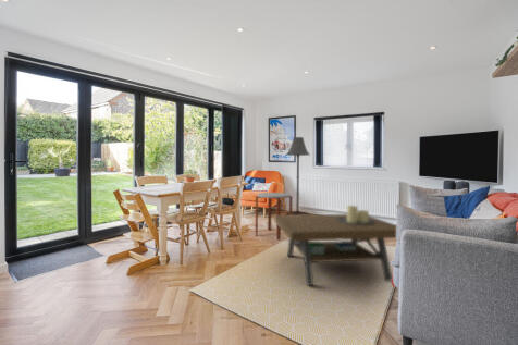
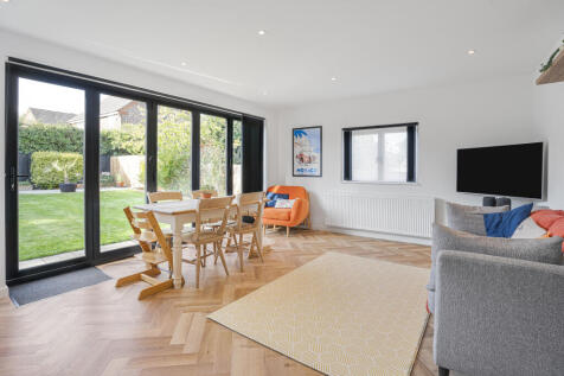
- floor lamp [285,136,310,215]
- coffee table [274,205,397,286]
- side table [255,192,293,241]
